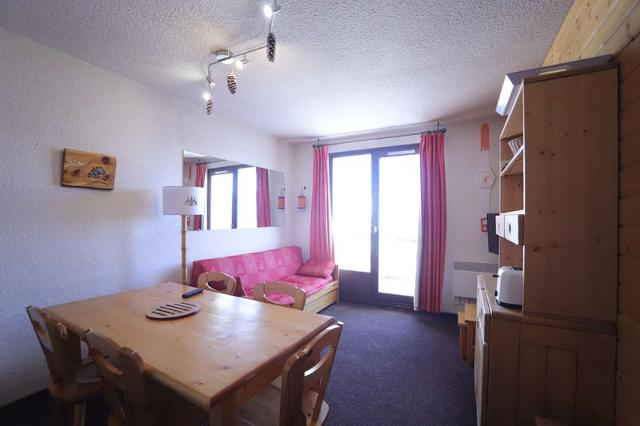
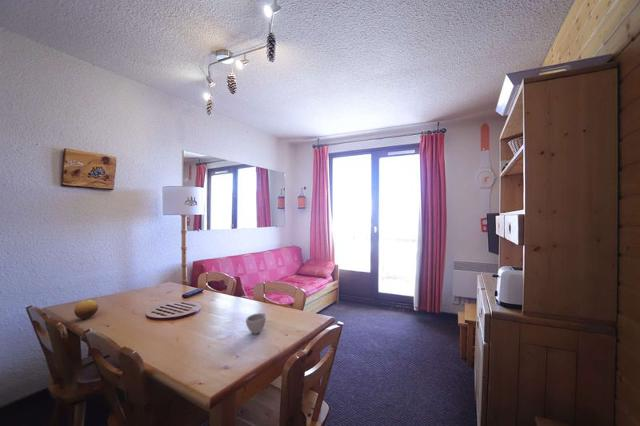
+ cup [245,312,267,335]
+ fruit [73,299,99,320]
